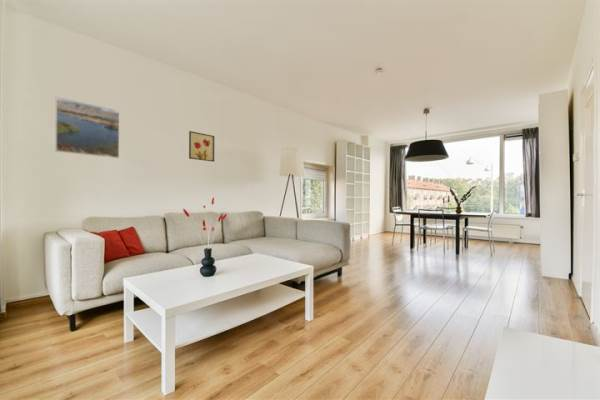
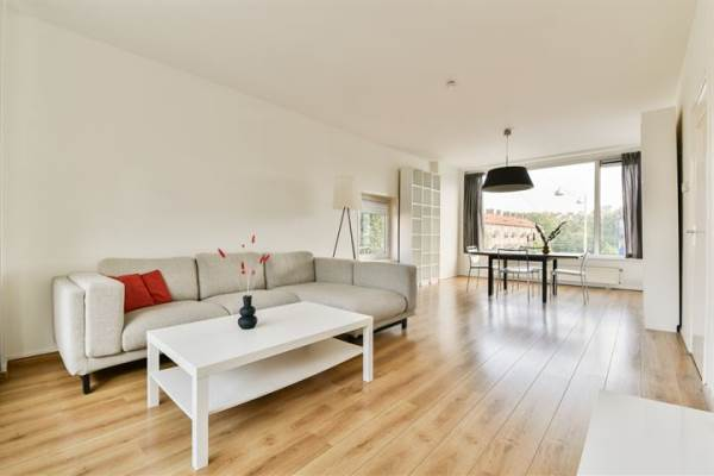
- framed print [54,96,120,159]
- wall art [188,130,215,163]
